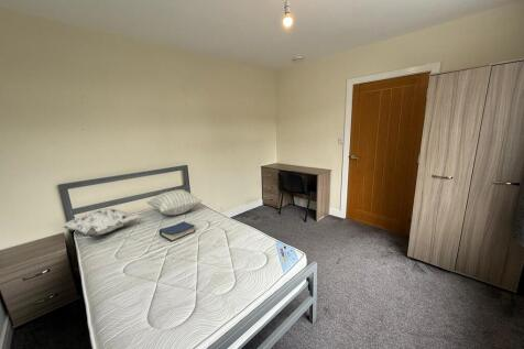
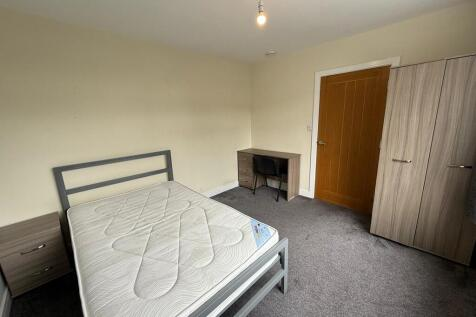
- hardback book [159,220,197,243]
- pillow [145,188,204,216]
- decorative pillow [58,207,142,238]
